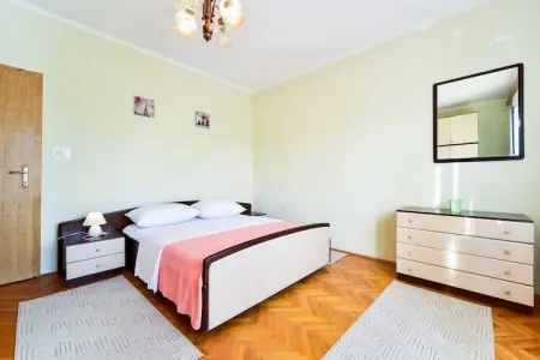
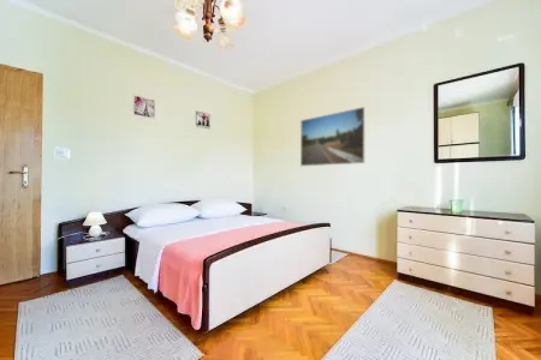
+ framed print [299,106,367,167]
